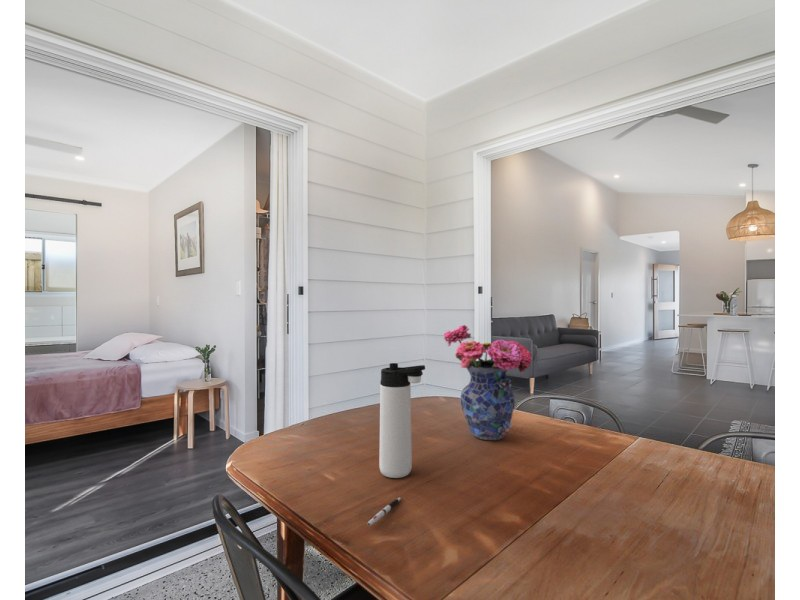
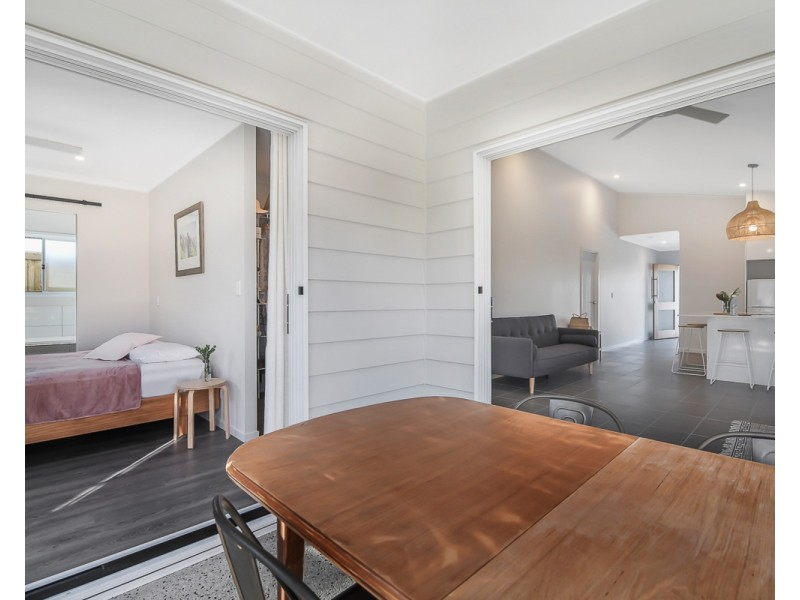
- thermos bottle [378,362,426,479]
- pen [366,496,402,527]
- flower arrangement [443,324,533,441]
